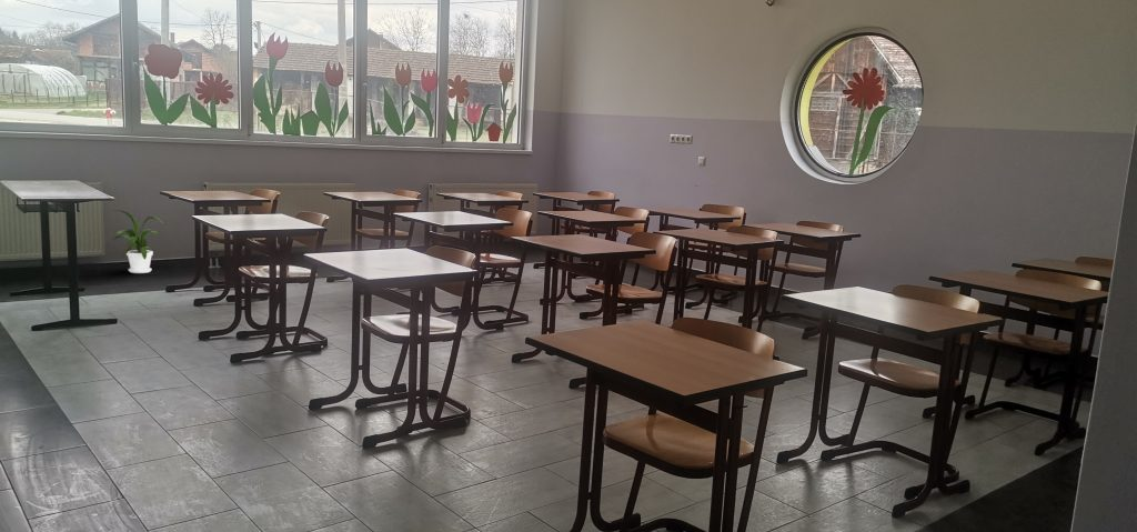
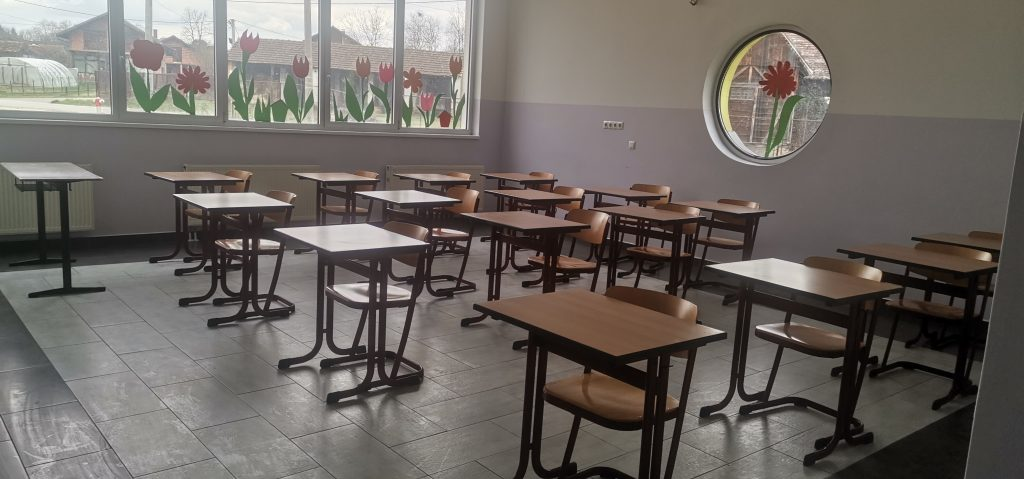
- house plant [111,209,164,274]
